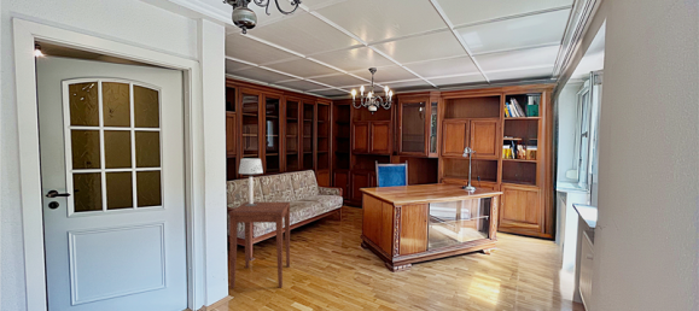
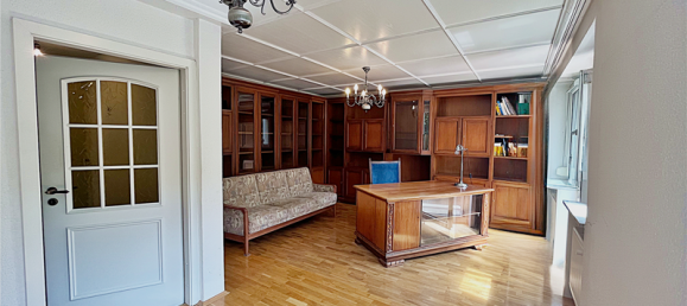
- table lamp [238,158,264,206]
- side table [228,201,291,289]
